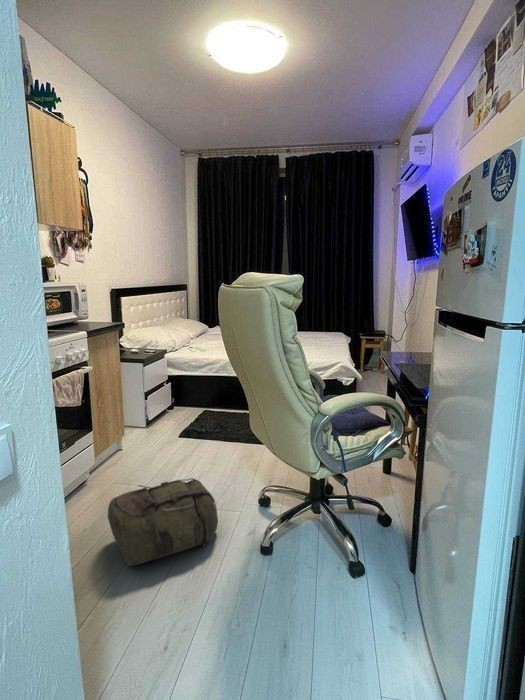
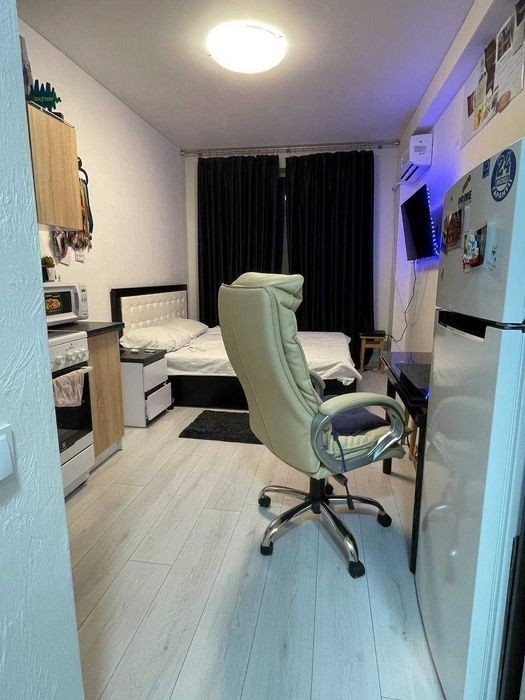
- backpack [107,477,219,567]
